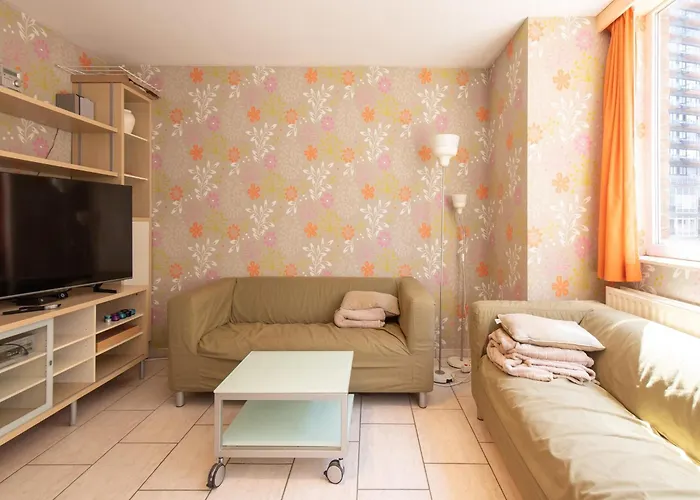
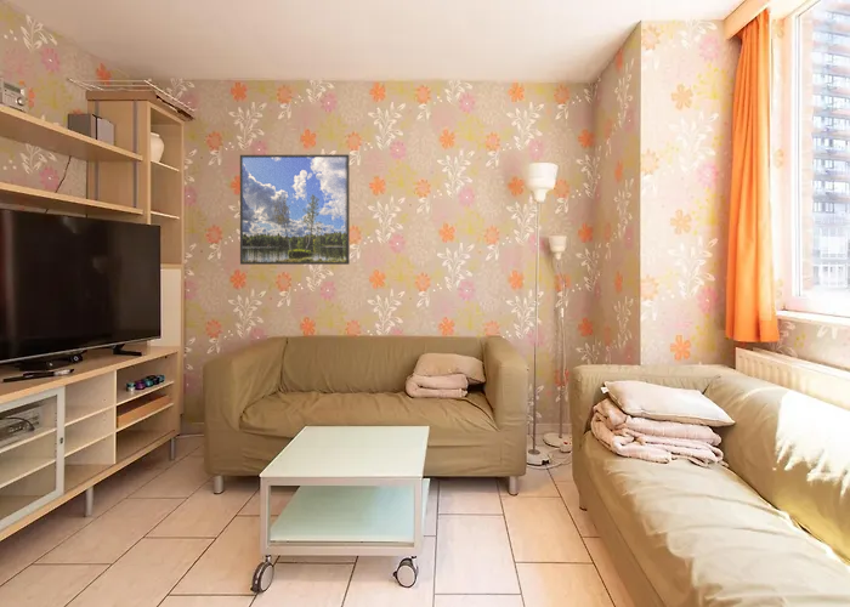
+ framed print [239,153,351,266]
